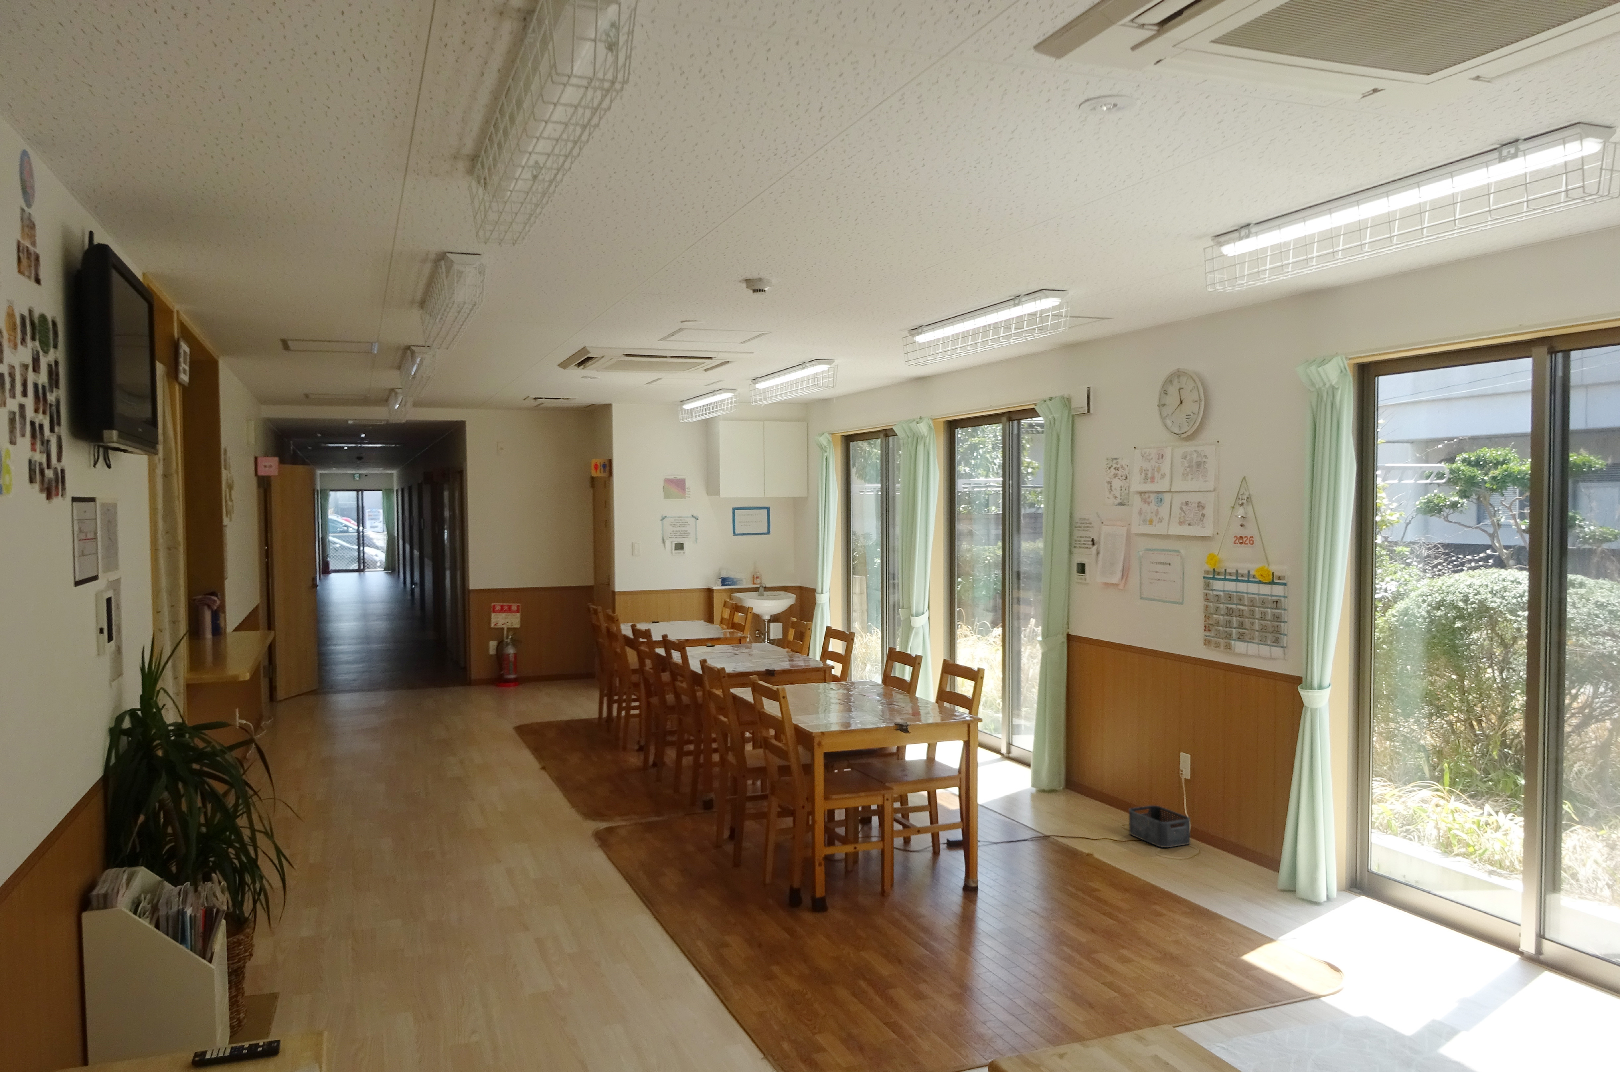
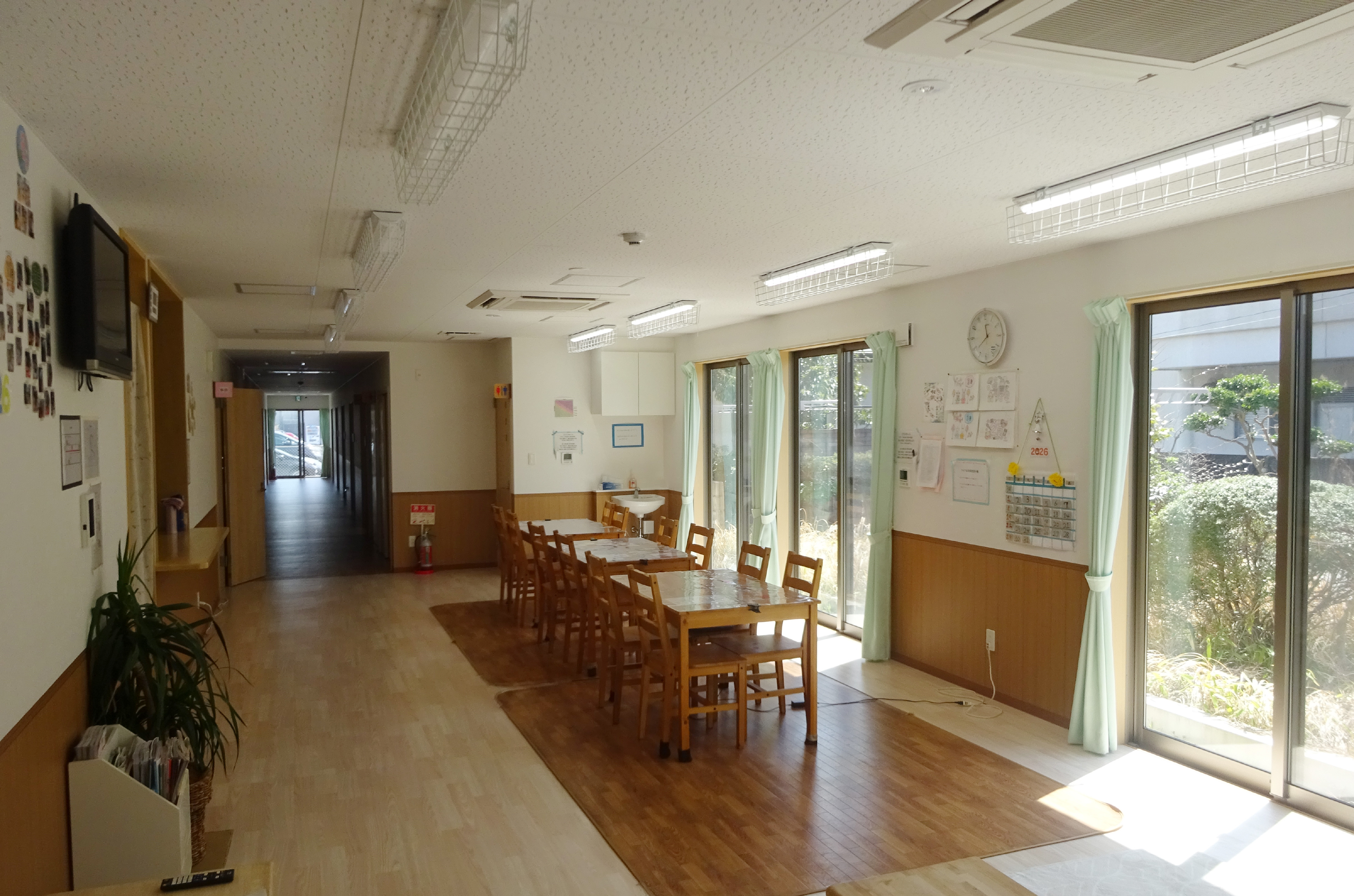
- storage bin [1128,805,1190,848]
